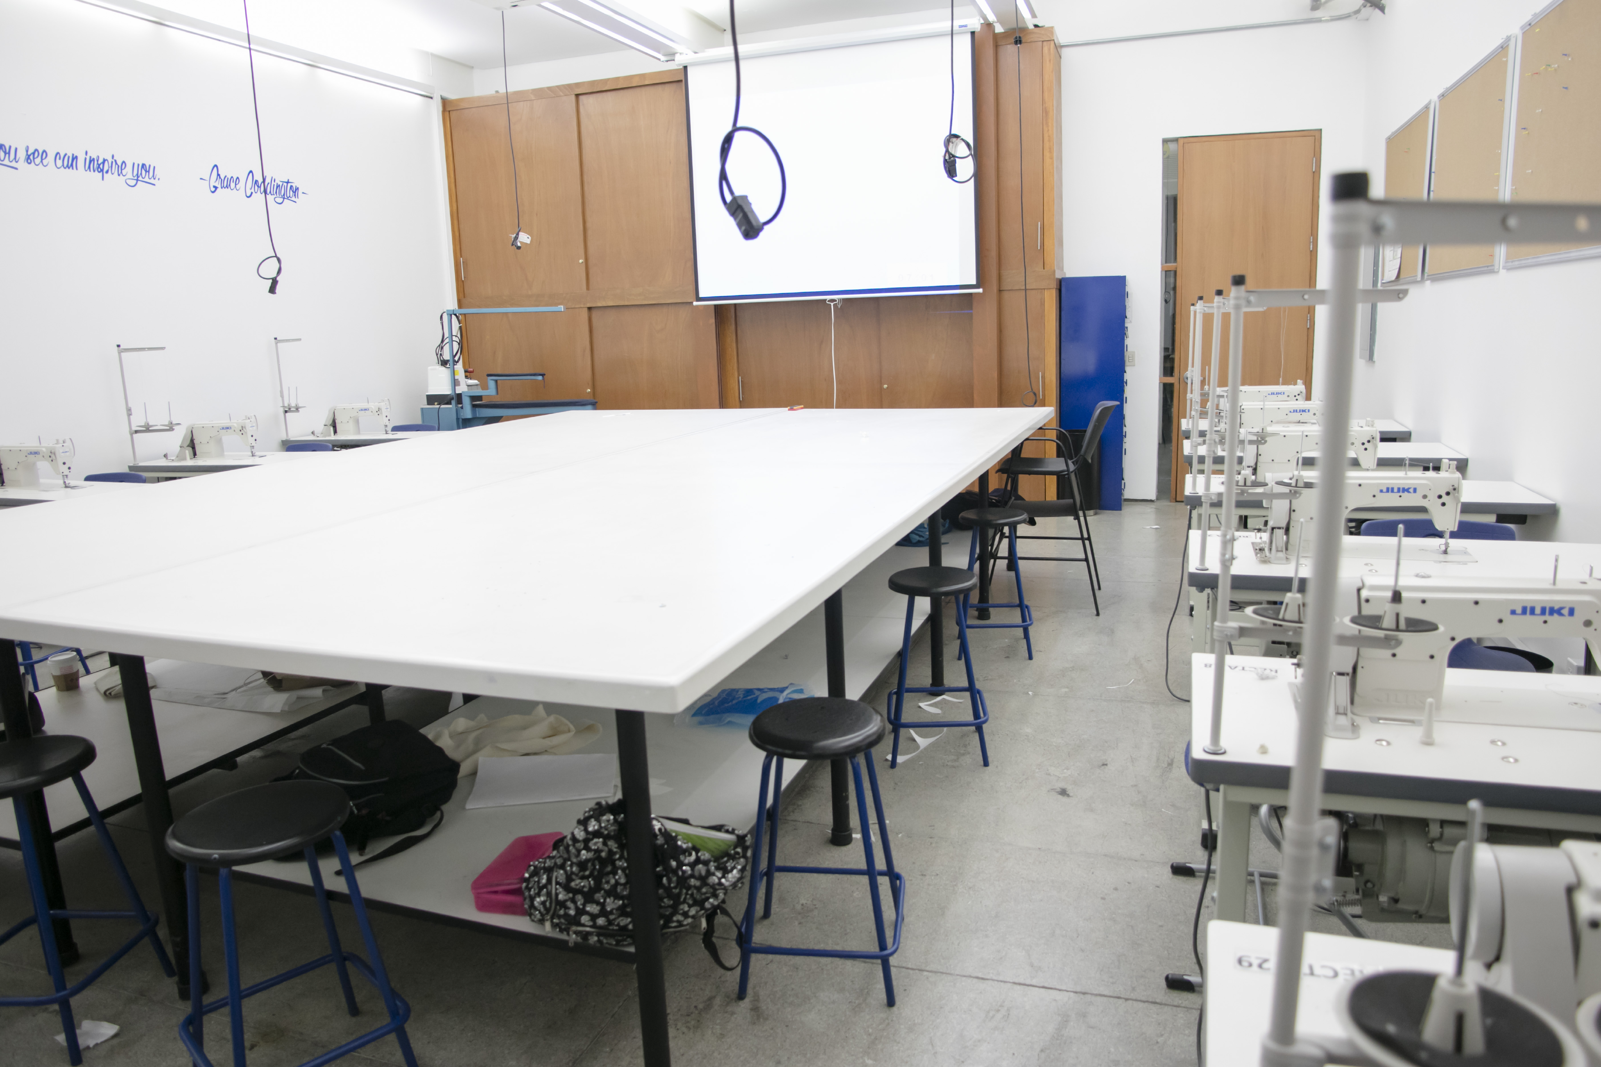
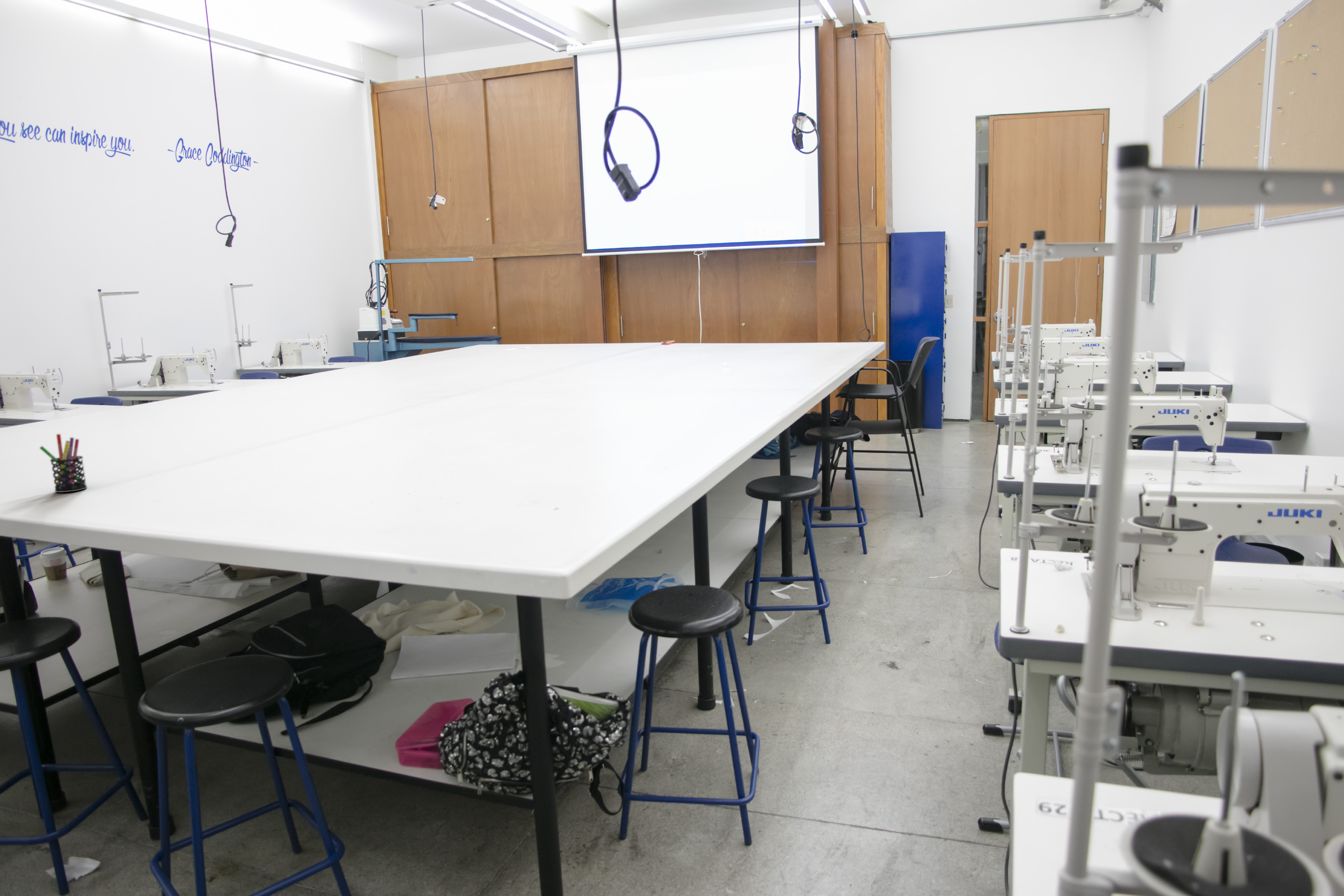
+ pen holder [39,434,88,493]
